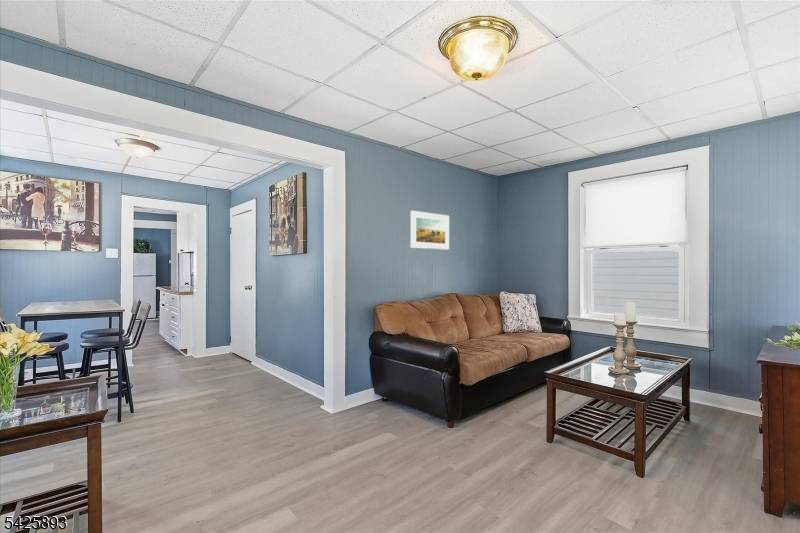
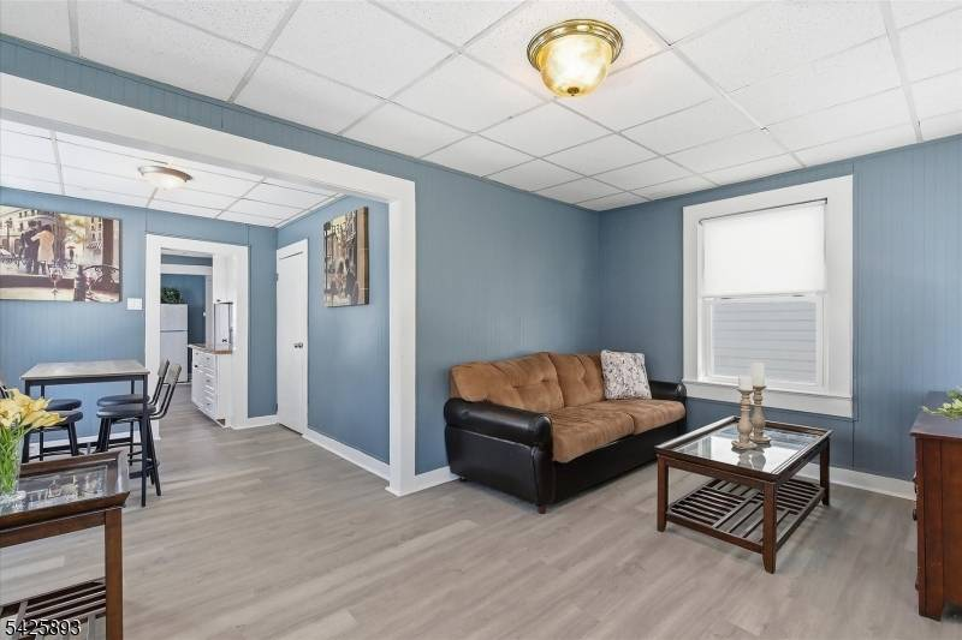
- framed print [410,210,450,251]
